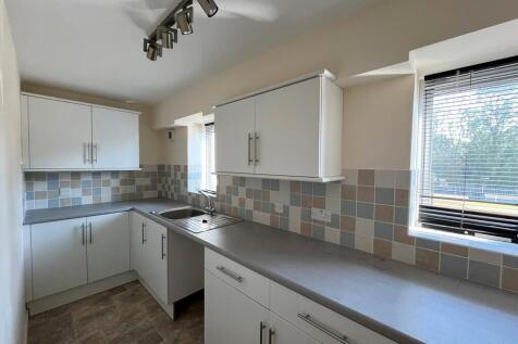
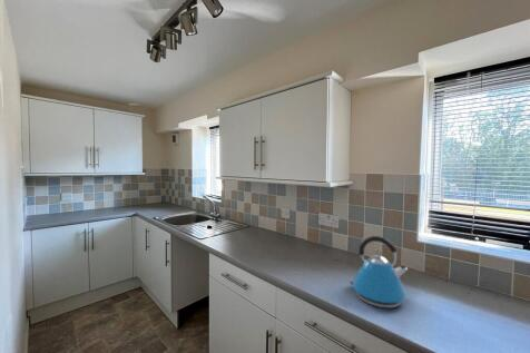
+ kettle [347,235,409,308]
